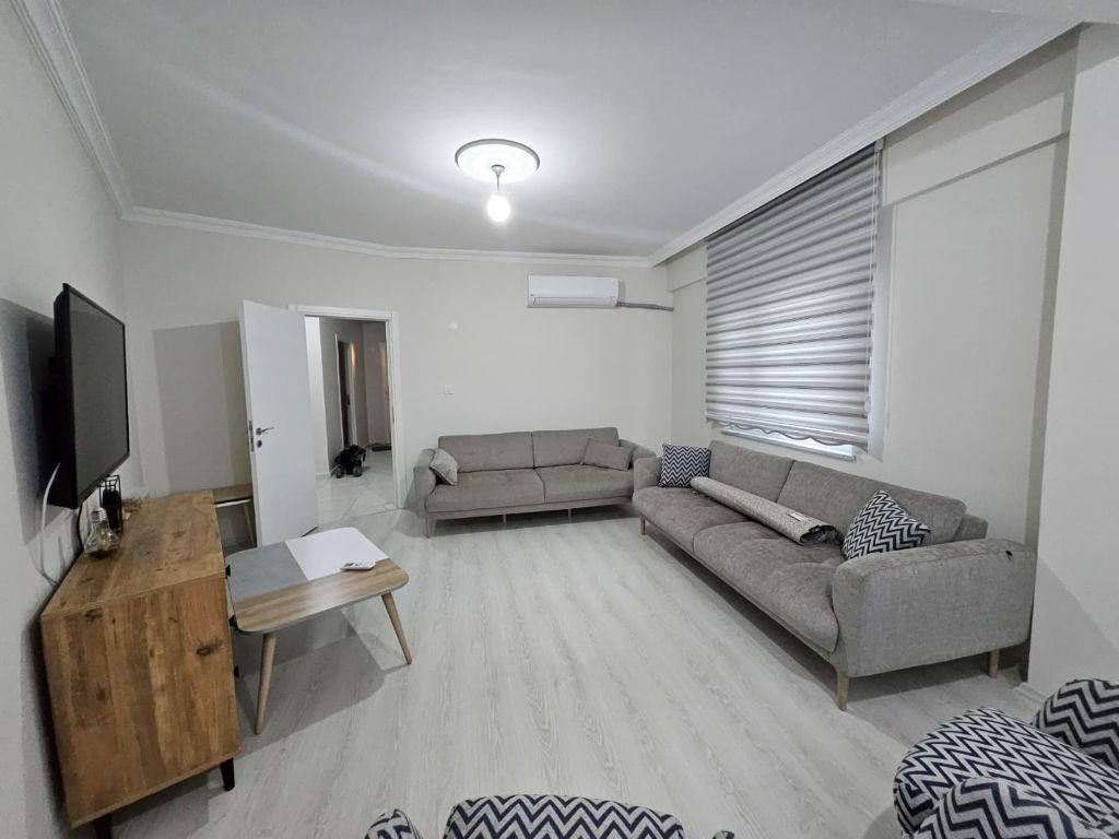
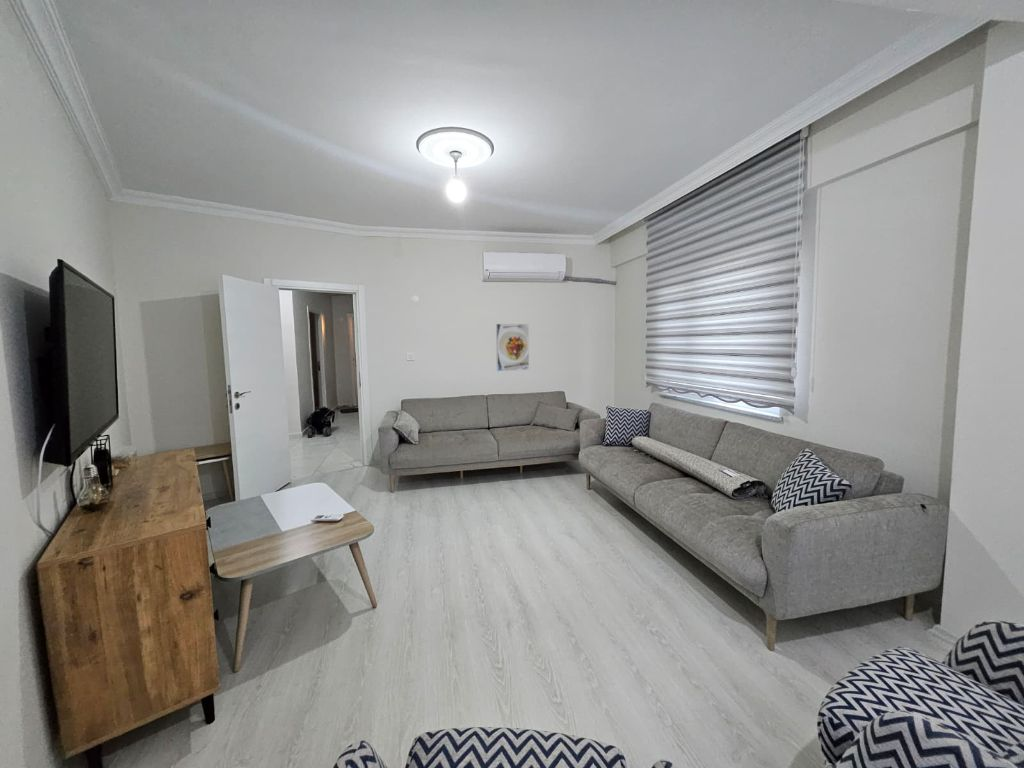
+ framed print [495,323,530,372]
